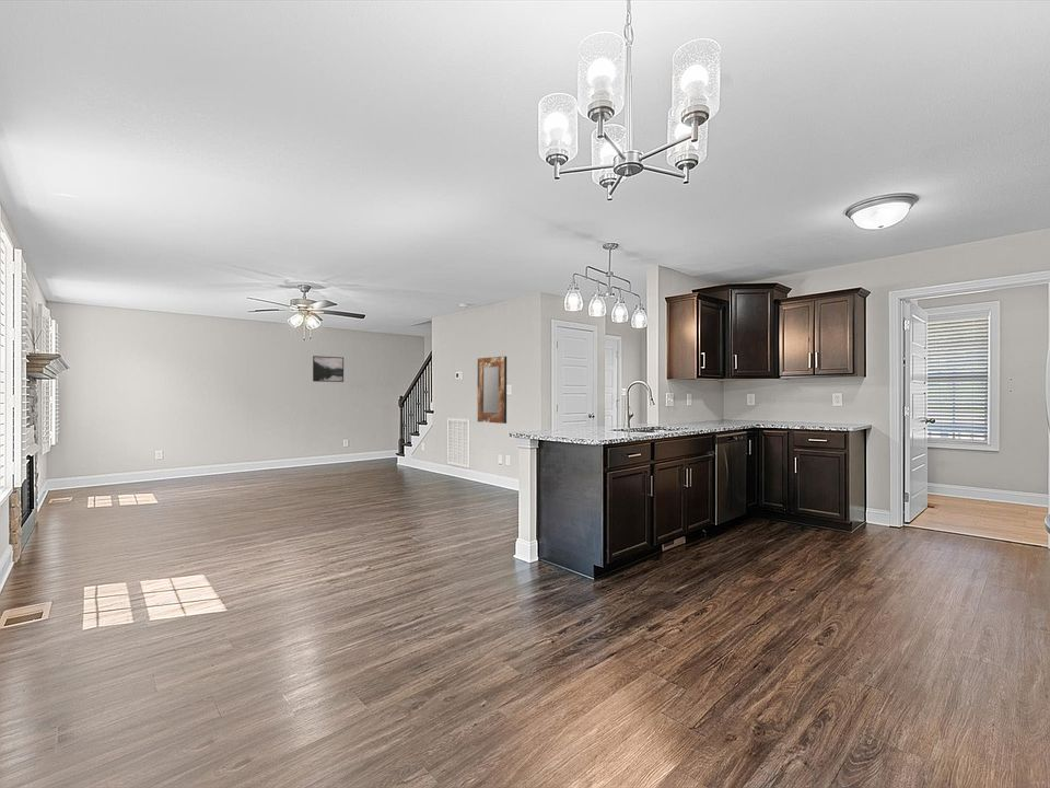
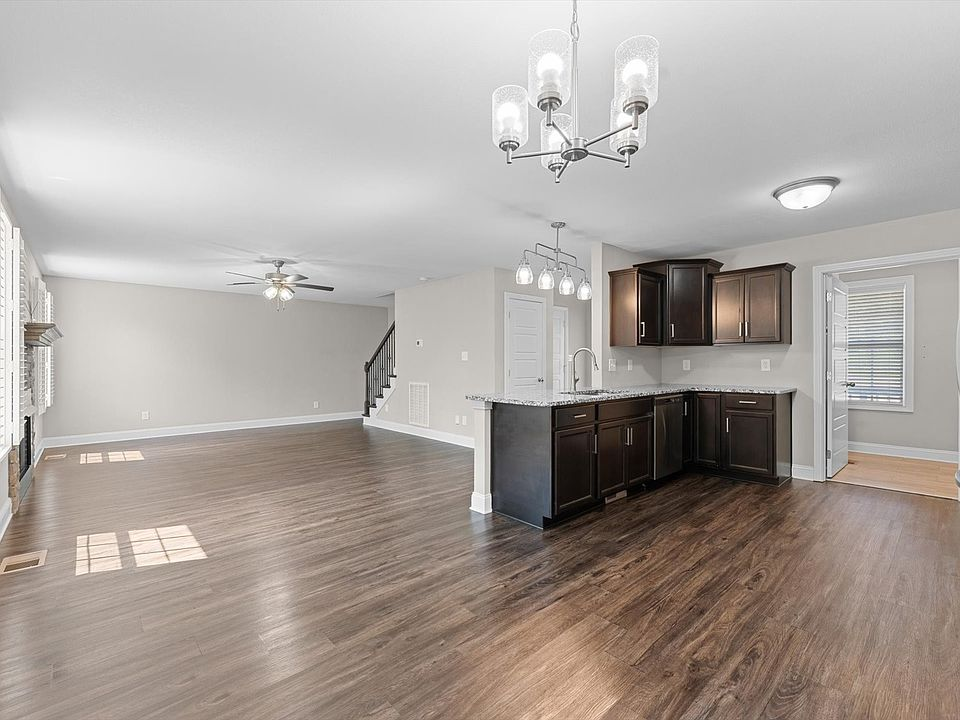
- home mirror [476,356,508,425]
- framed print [312,355,345,383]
